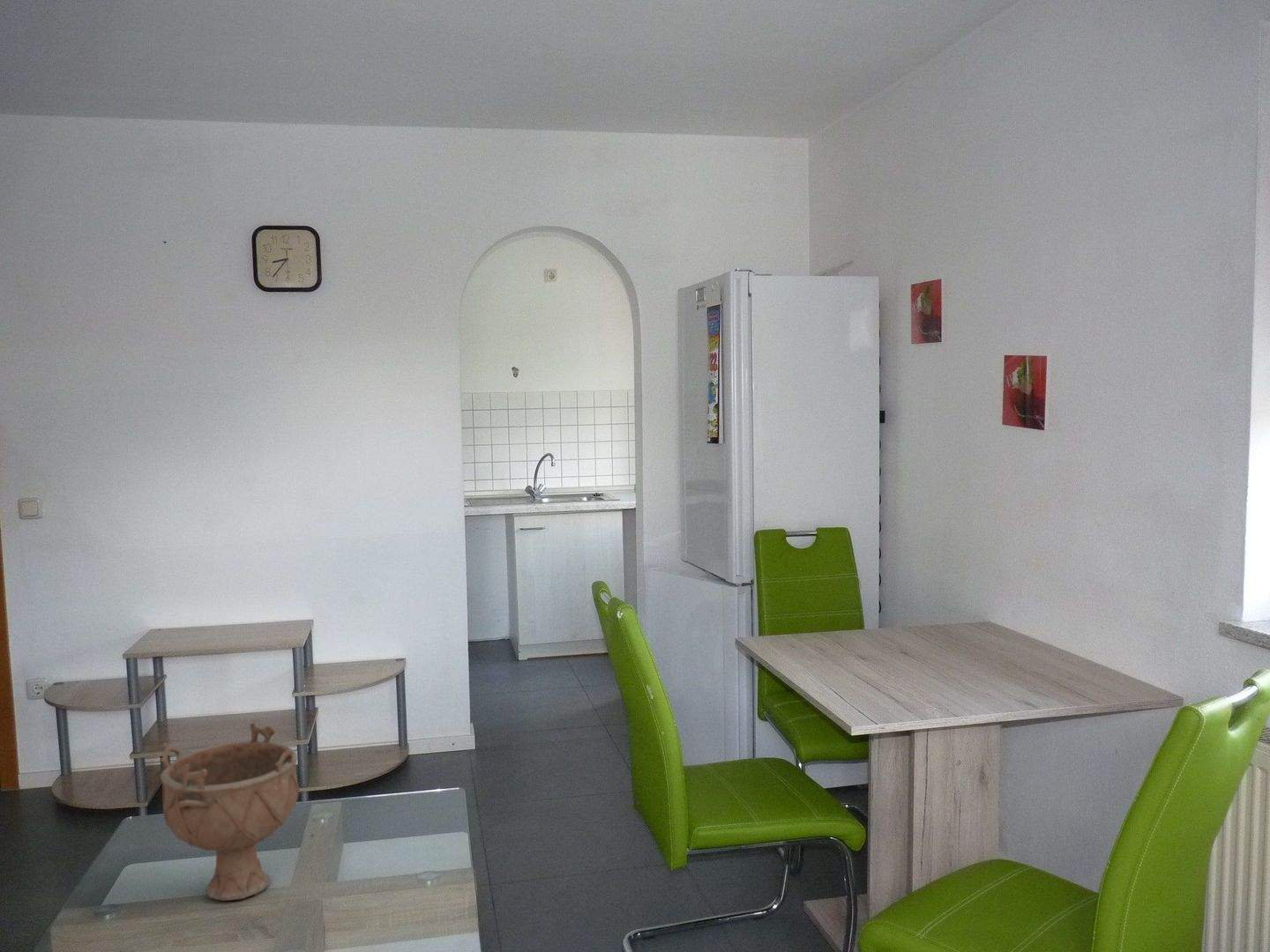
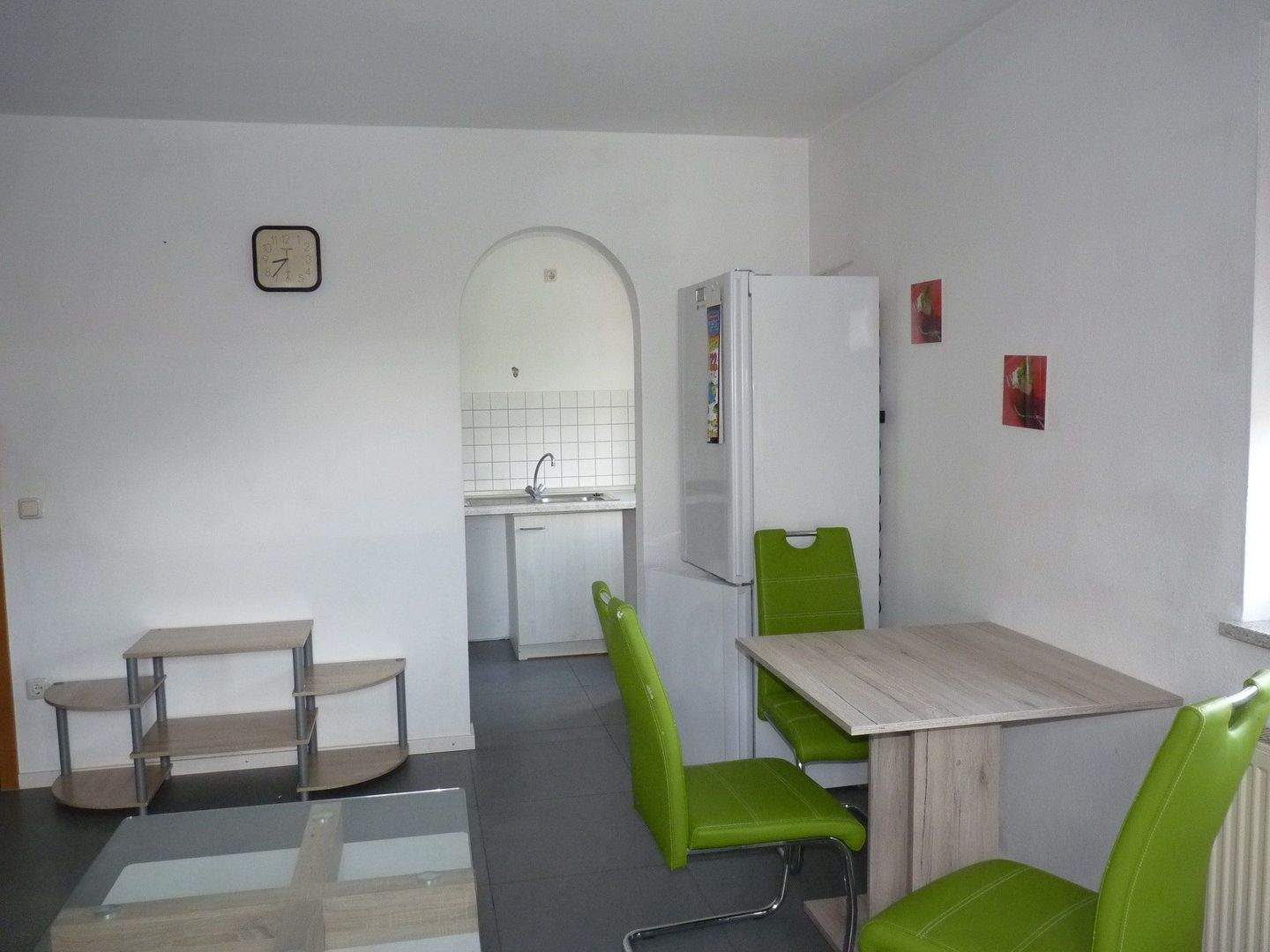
- decorative bowl [159,722,300,902]
